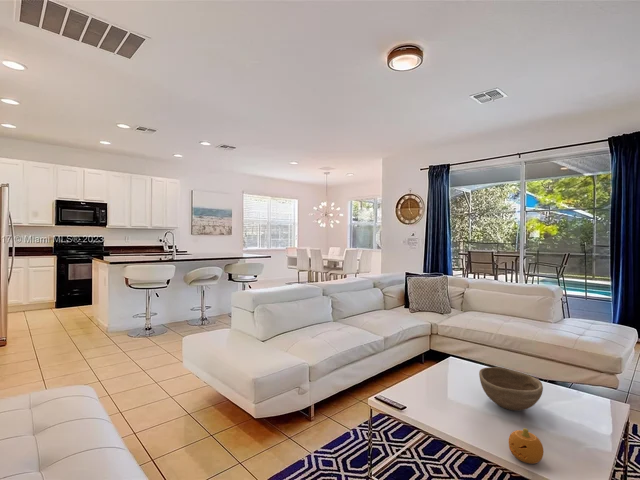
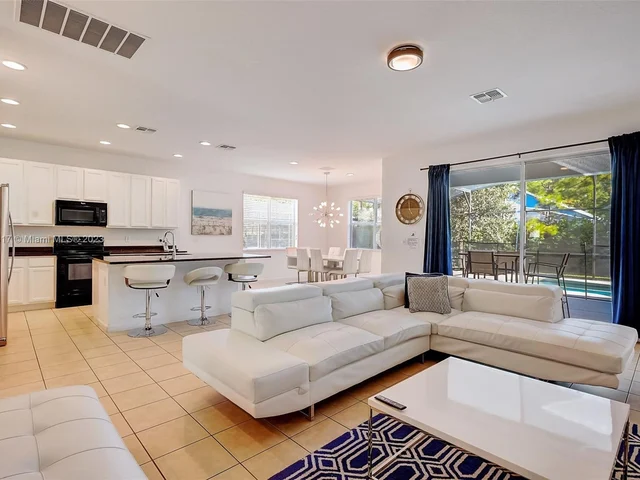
- fruit [508,427,545,465]
- bowl [478,366,544,412]
